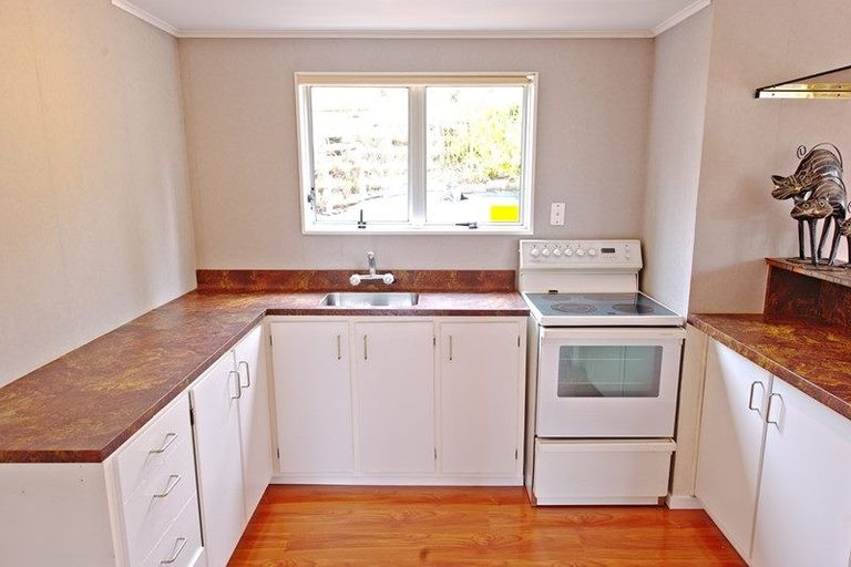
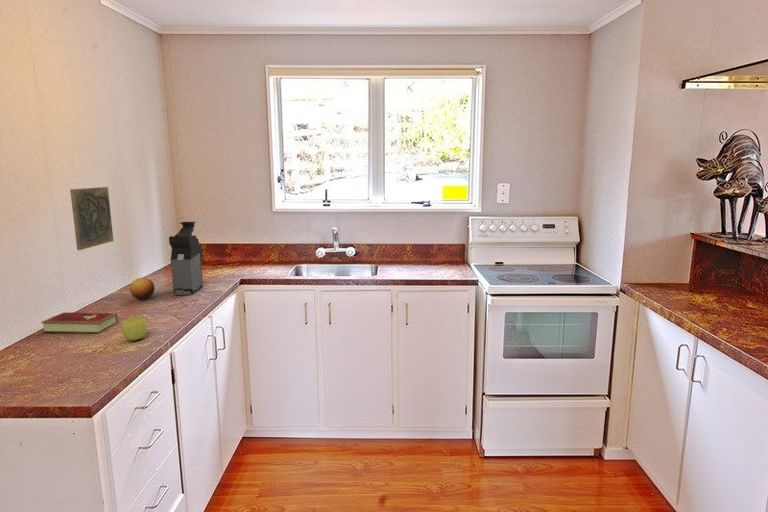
+ coffee maker [168,221,204,296]
+ fruit [129,277,155,300]
+ hardcover book [40,311,119,334]
+ decorative tile [69,186,114,251]
+ apple [120,315,148,342]
